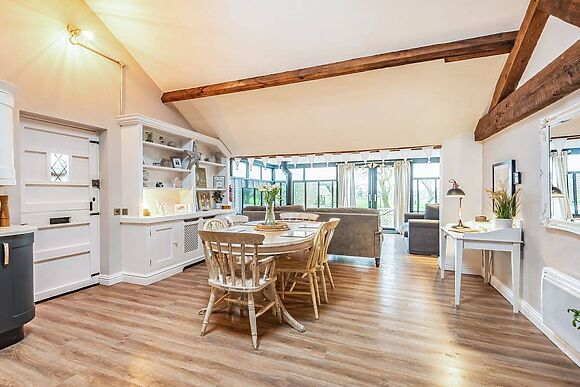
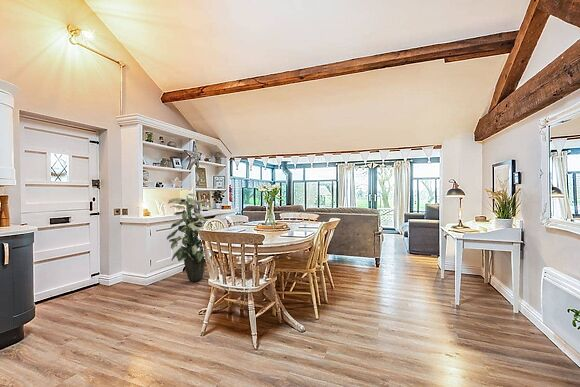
+ indoor plant [166,193,209,282]
